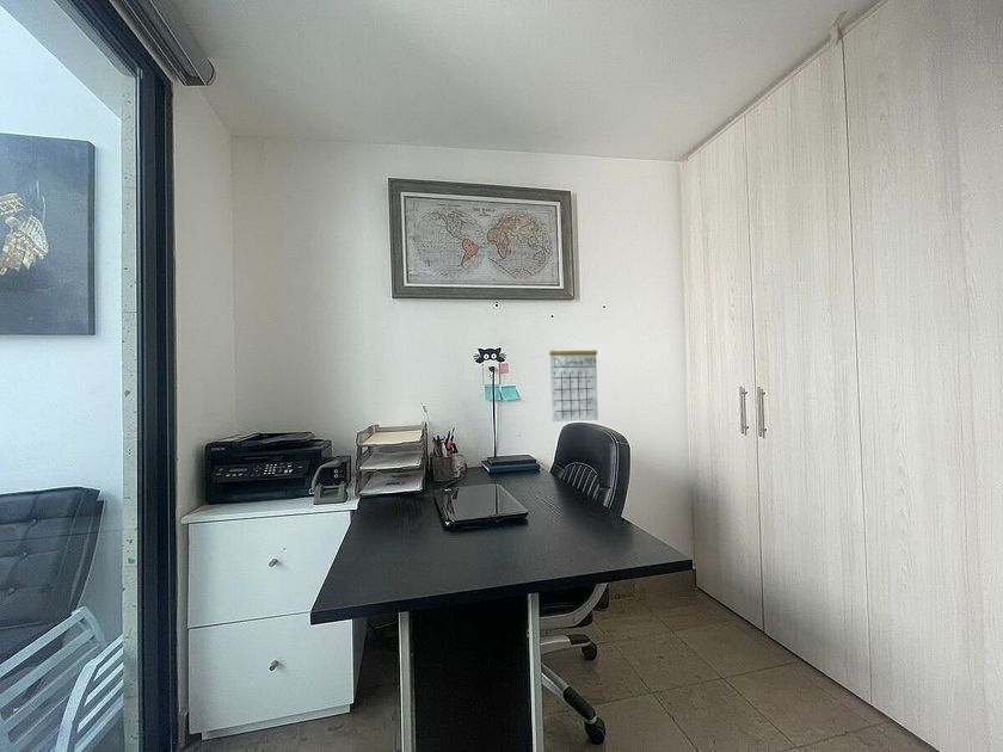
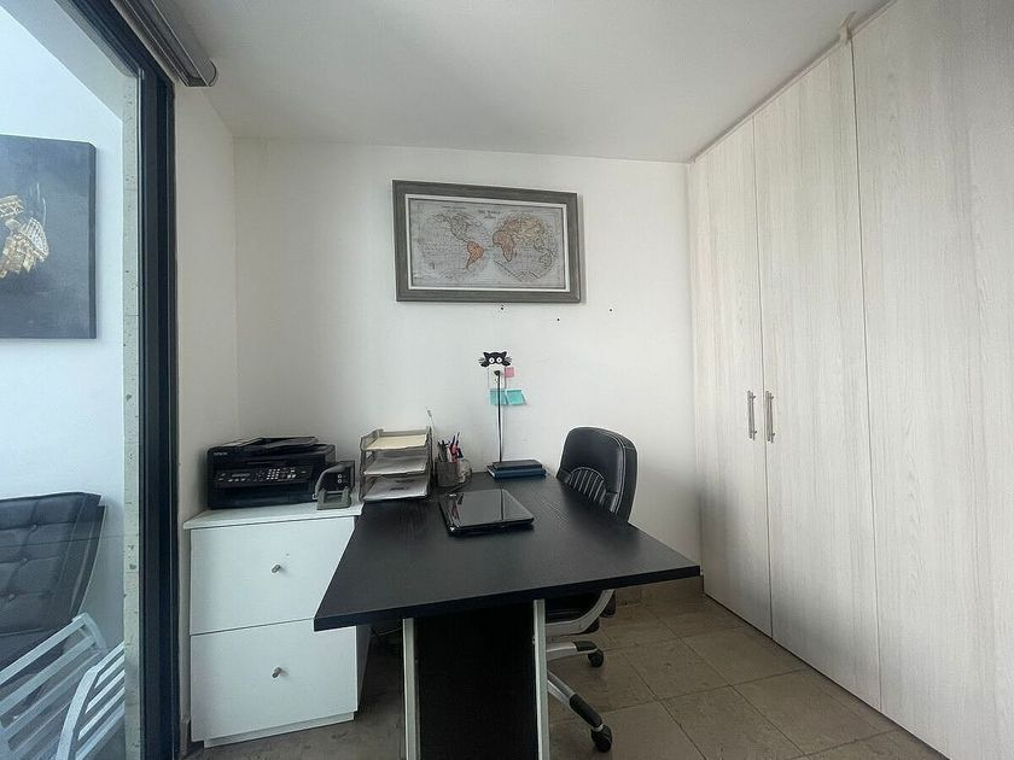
- calendar [548,334,599,423]
